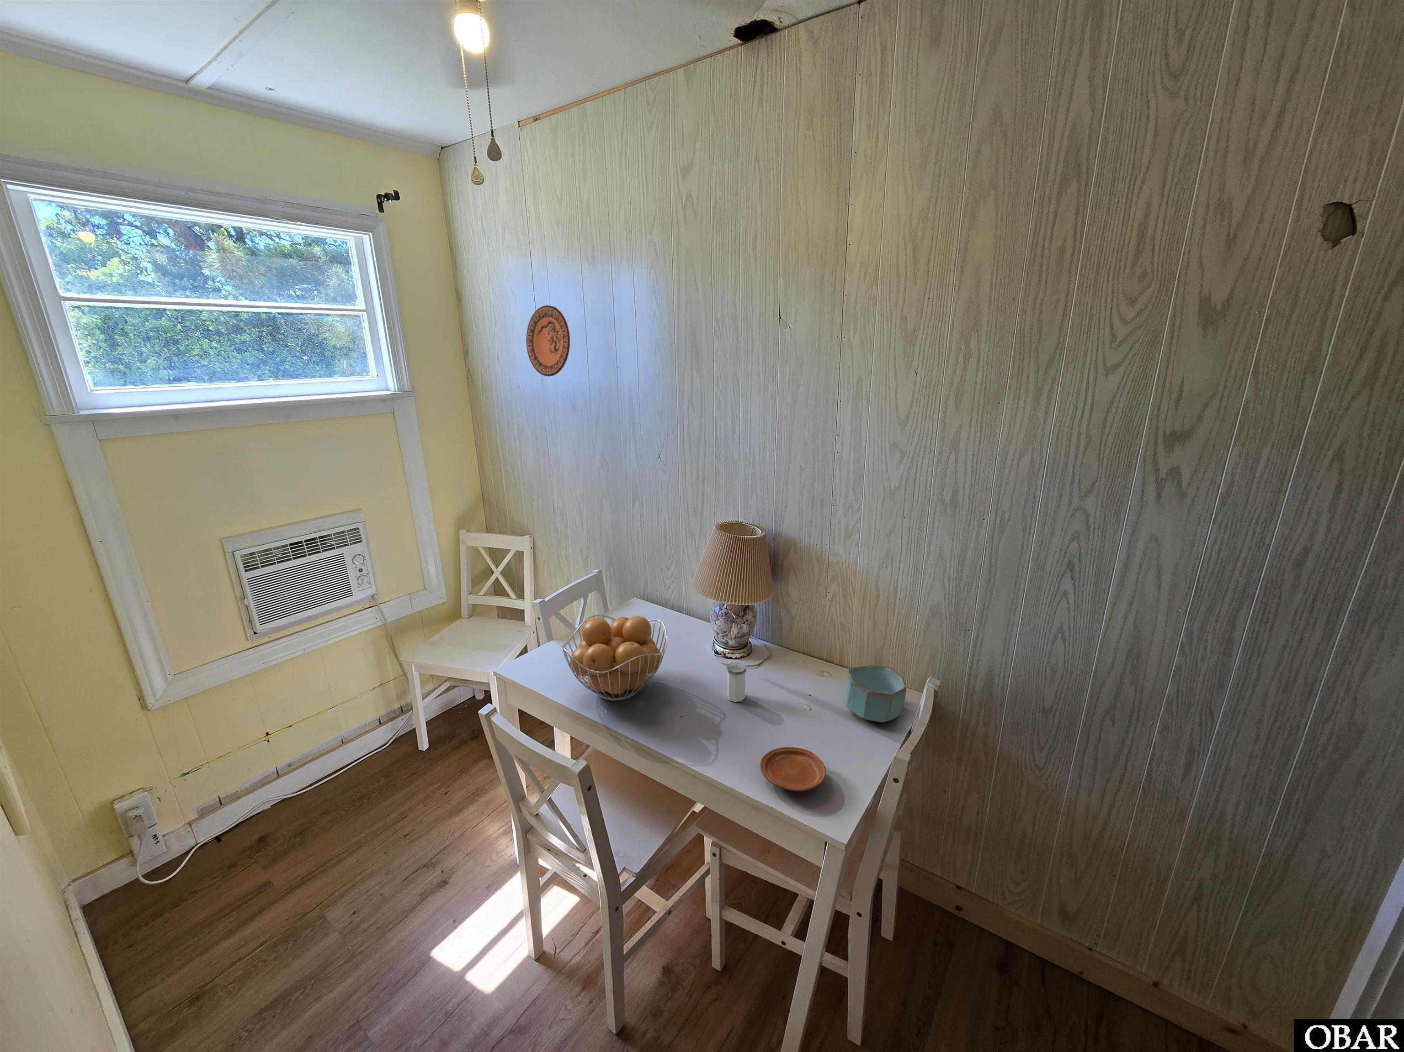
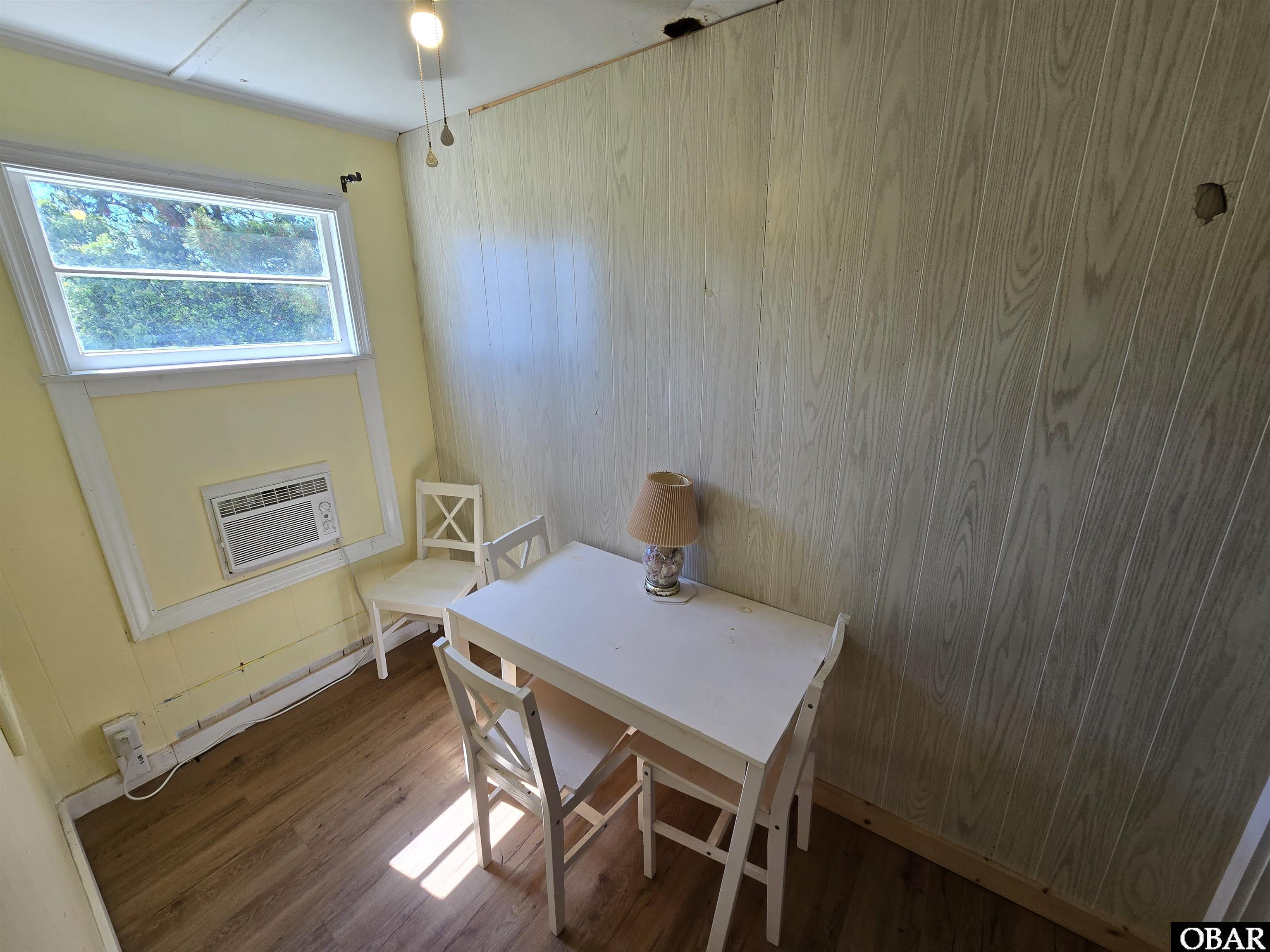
- bowl [846,664,907,723]
- plate [761,747,826,791]
- salt shaker [726,662,747,702]
- fruit basket [562,614,668,702]
- decorative plate [525,305,570,377]
